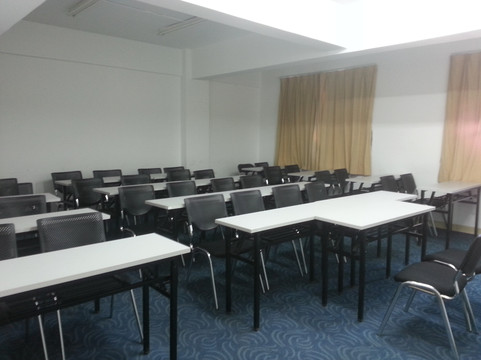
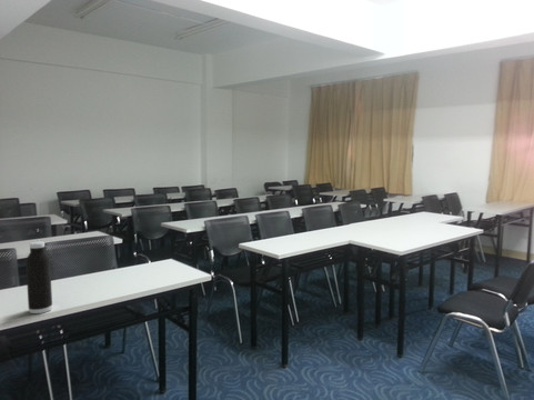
+ water bottle [24,240,53,314]
